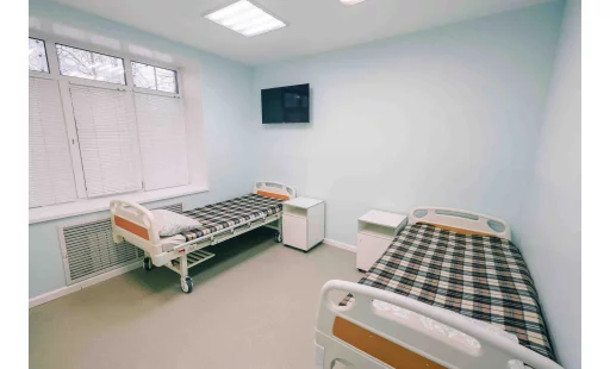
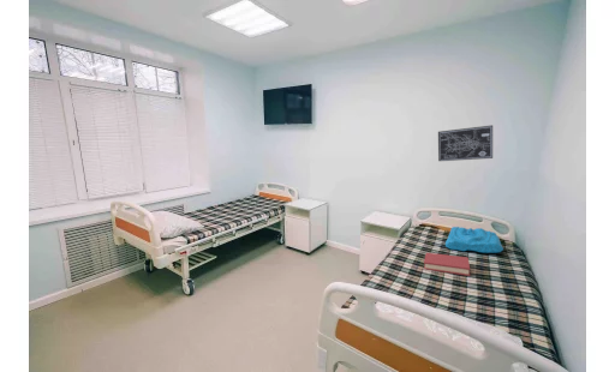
+ decorative stone [444,226,504,254]
+ hardback book [423,252,471,277]
+ wall art [437,125,494,162]
